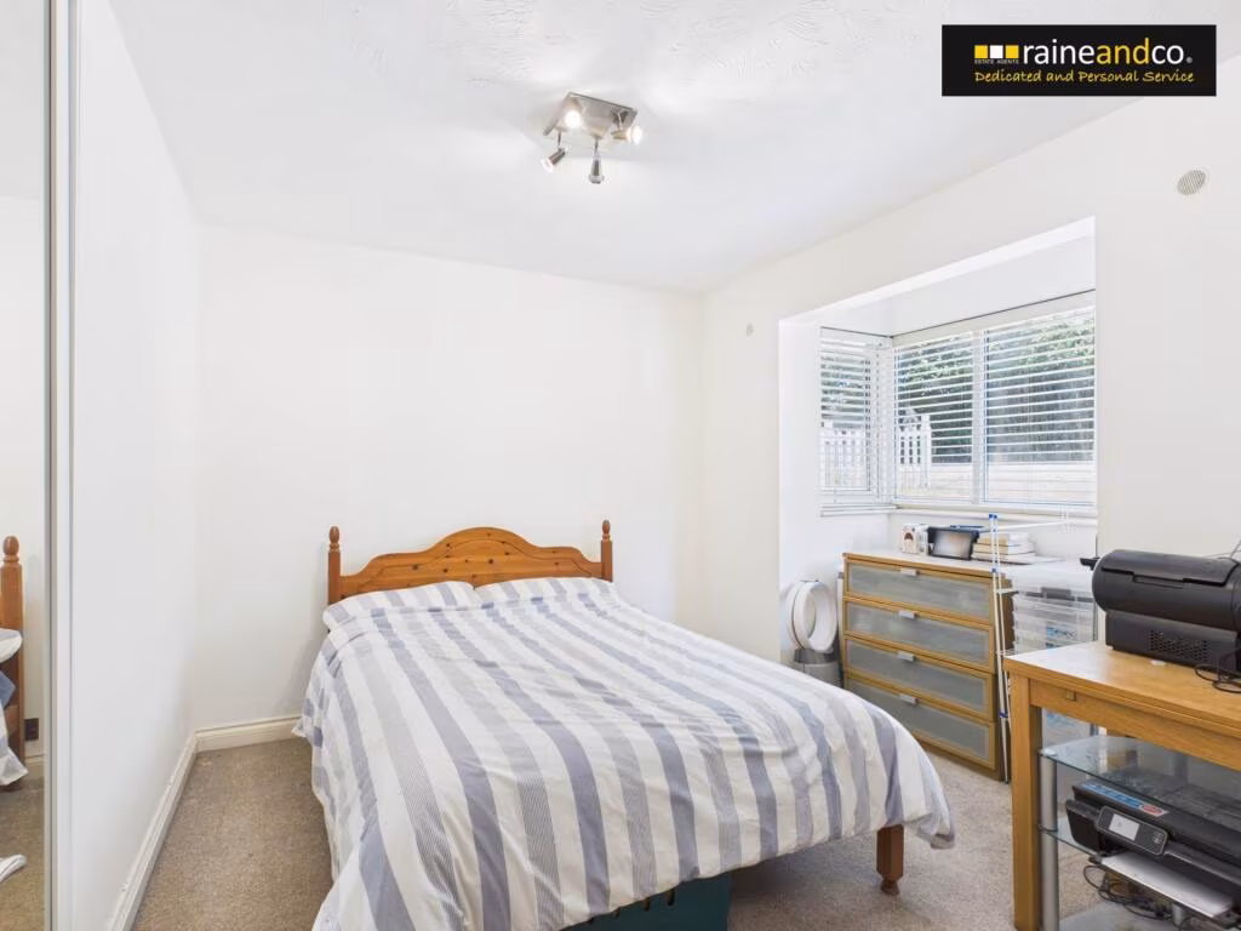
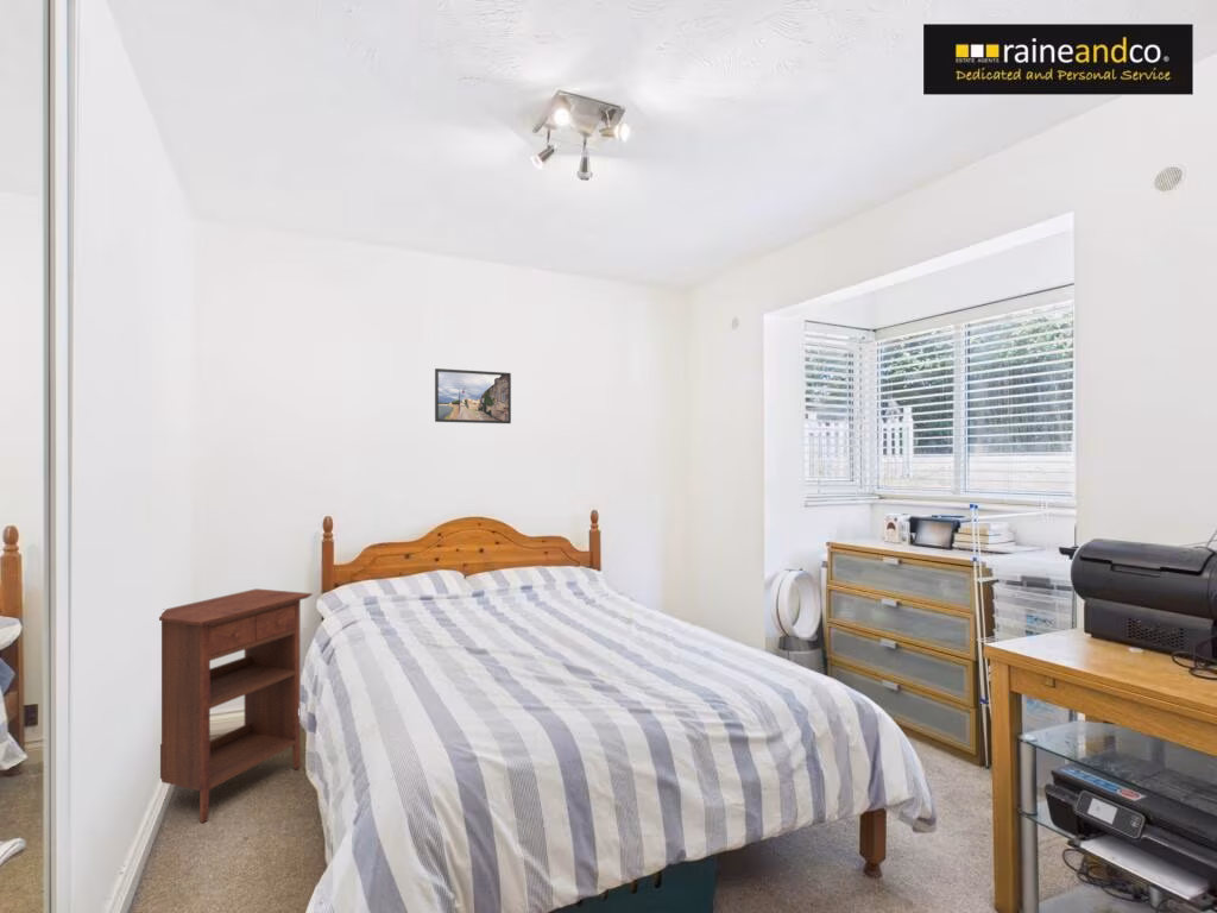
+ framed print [434,367,512,424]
+ nightstand [158,587,314,824]
